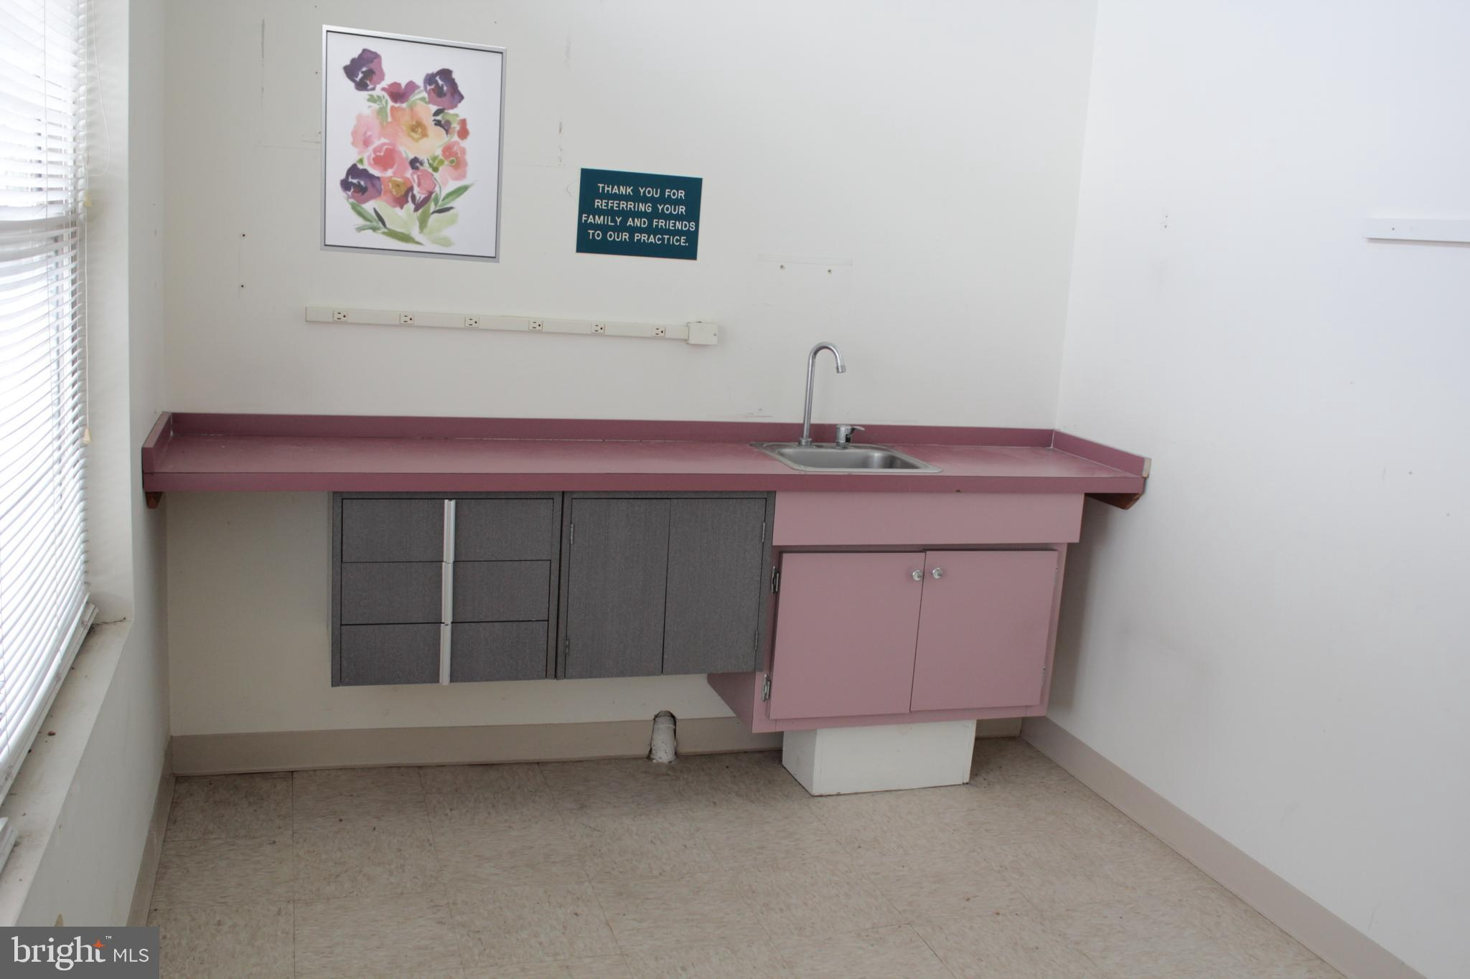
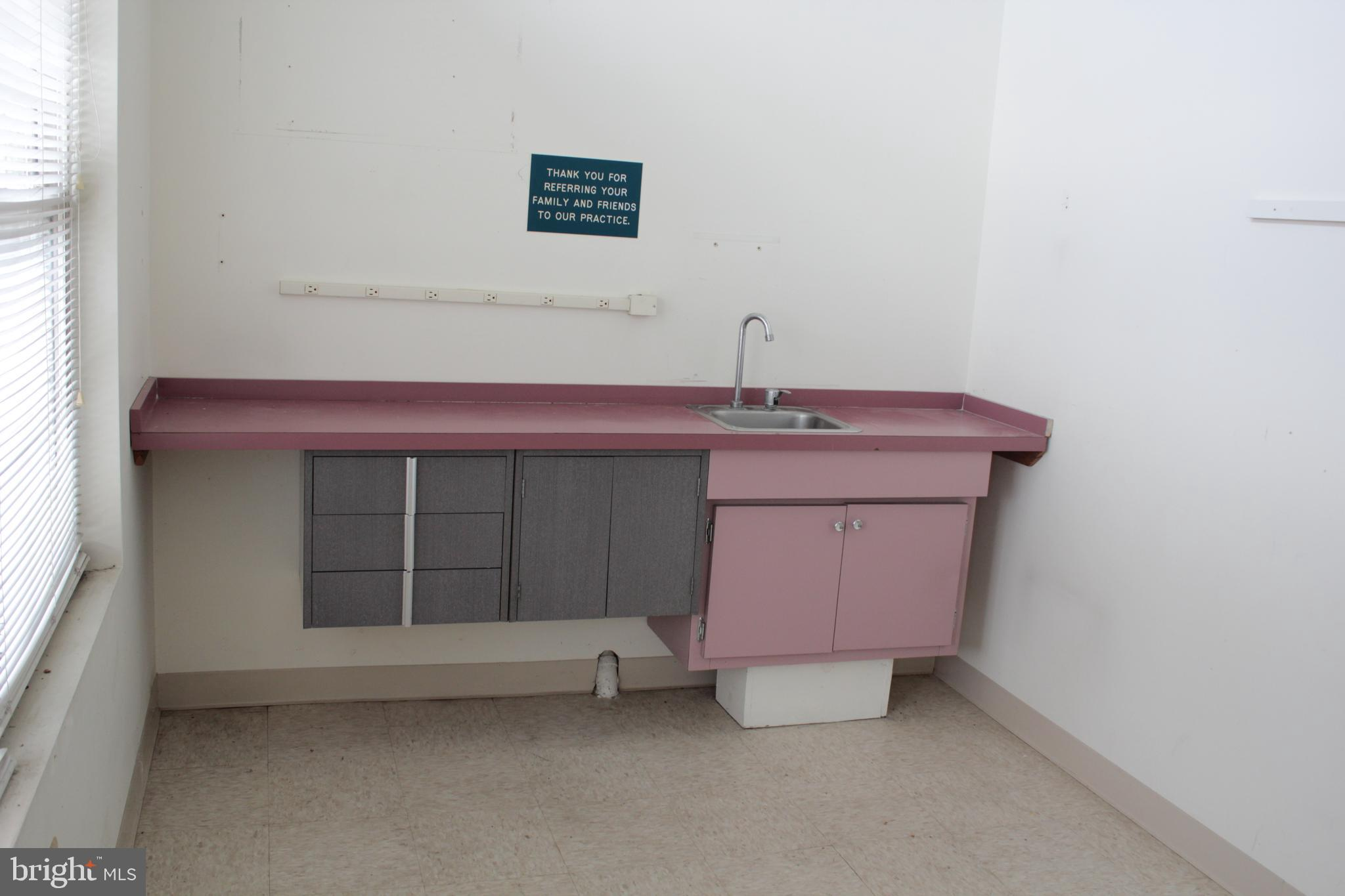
- wall art [319,24,507,264]
